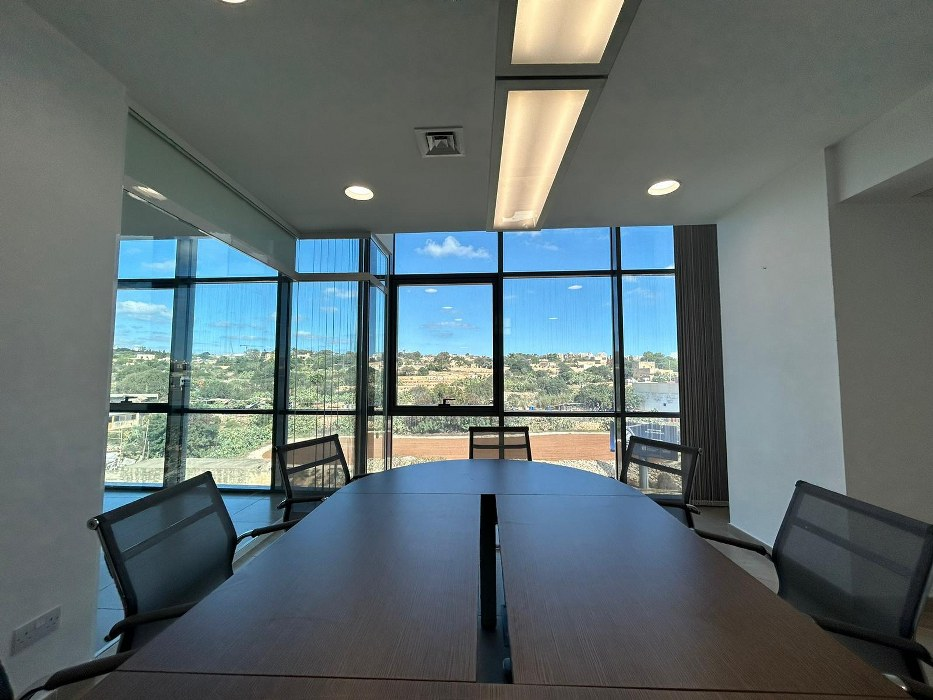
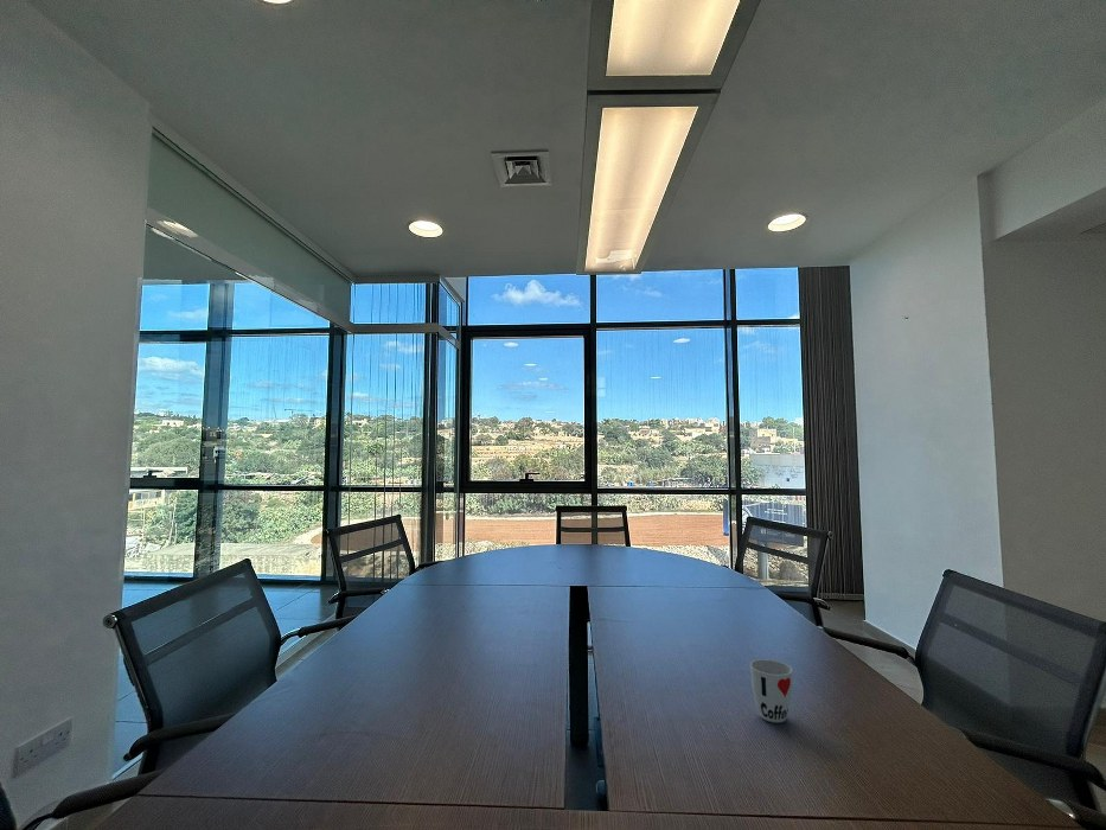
+ cup [749,658,793,723]
